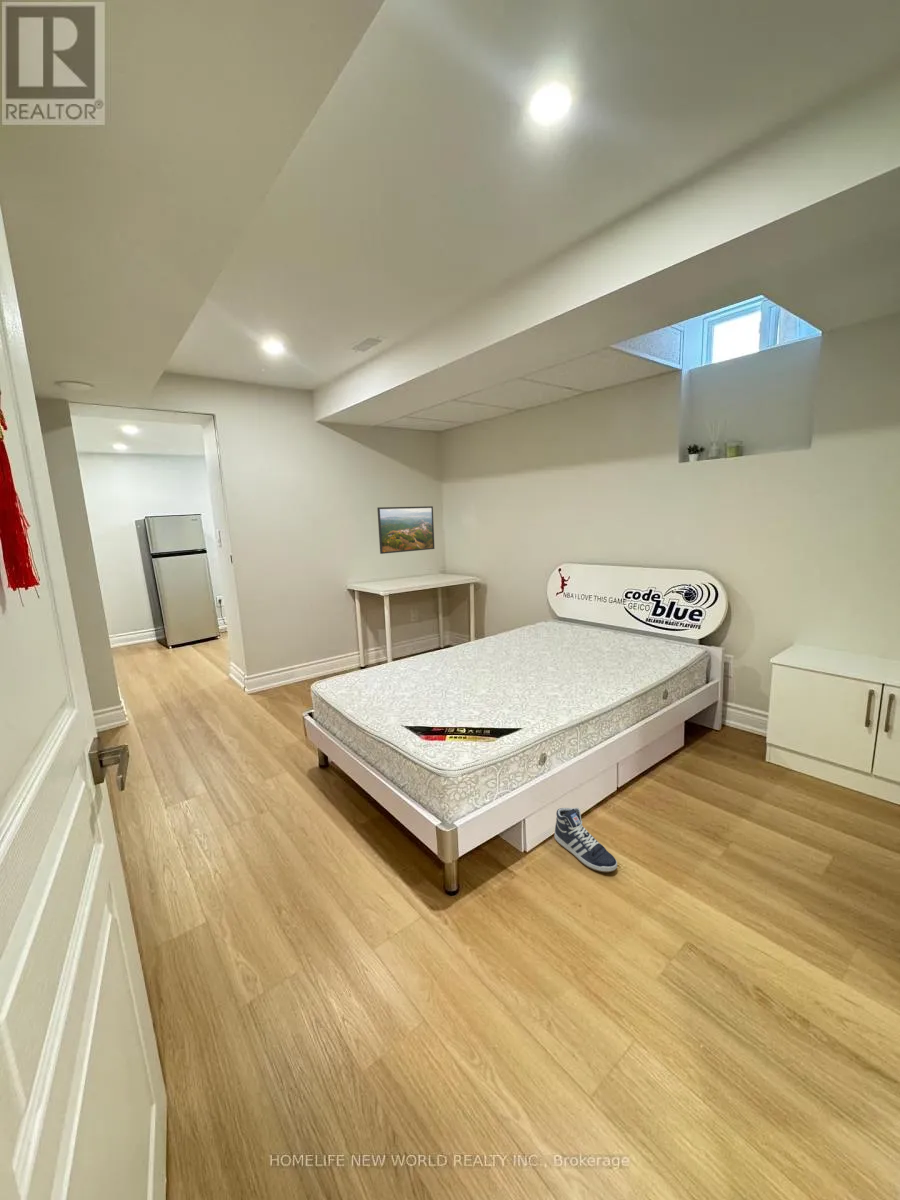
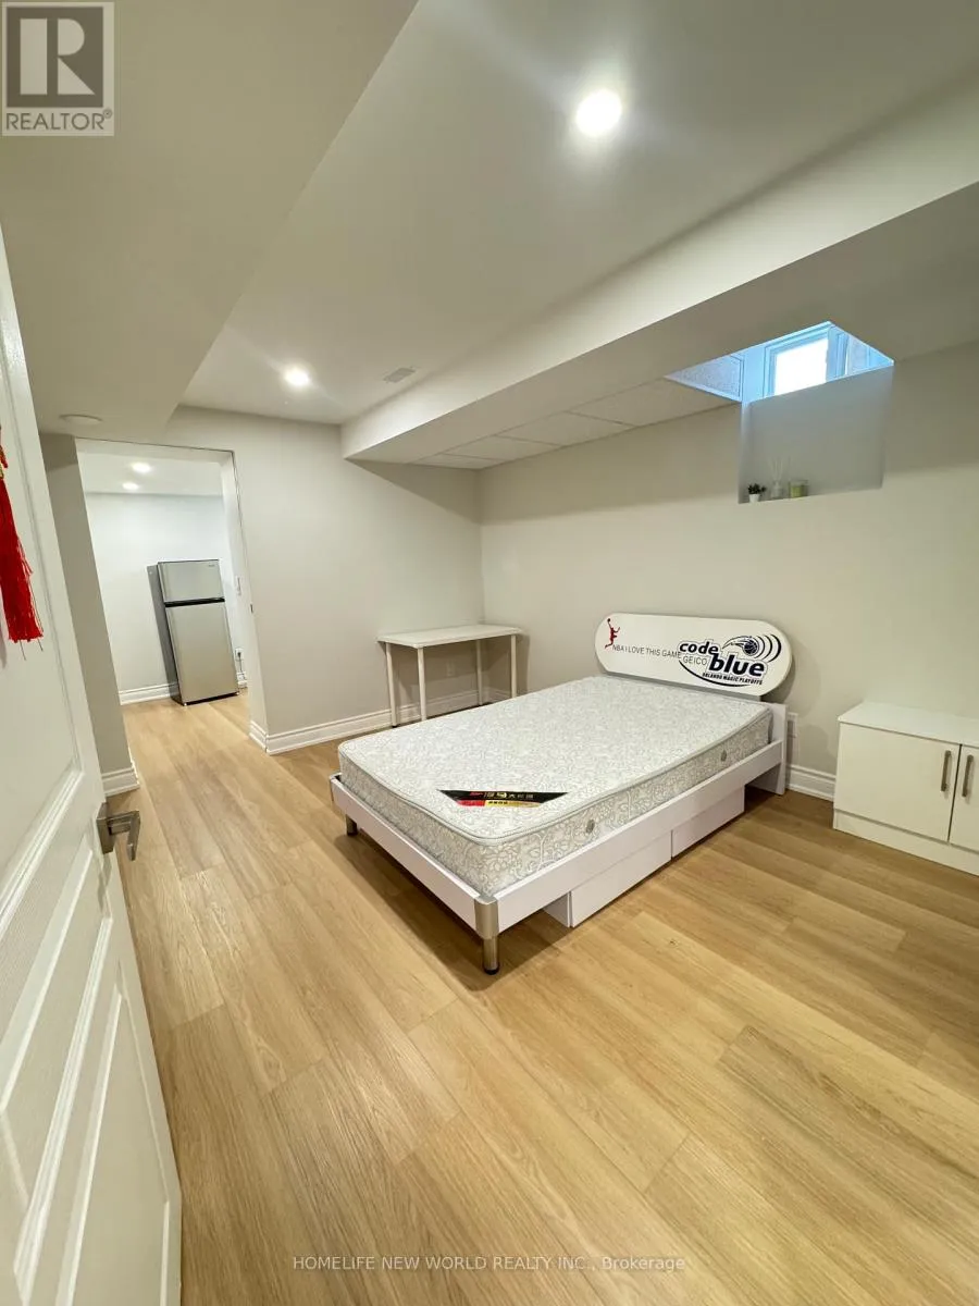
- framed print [376,505,436,555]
- sneaker [553,807,618,873]
